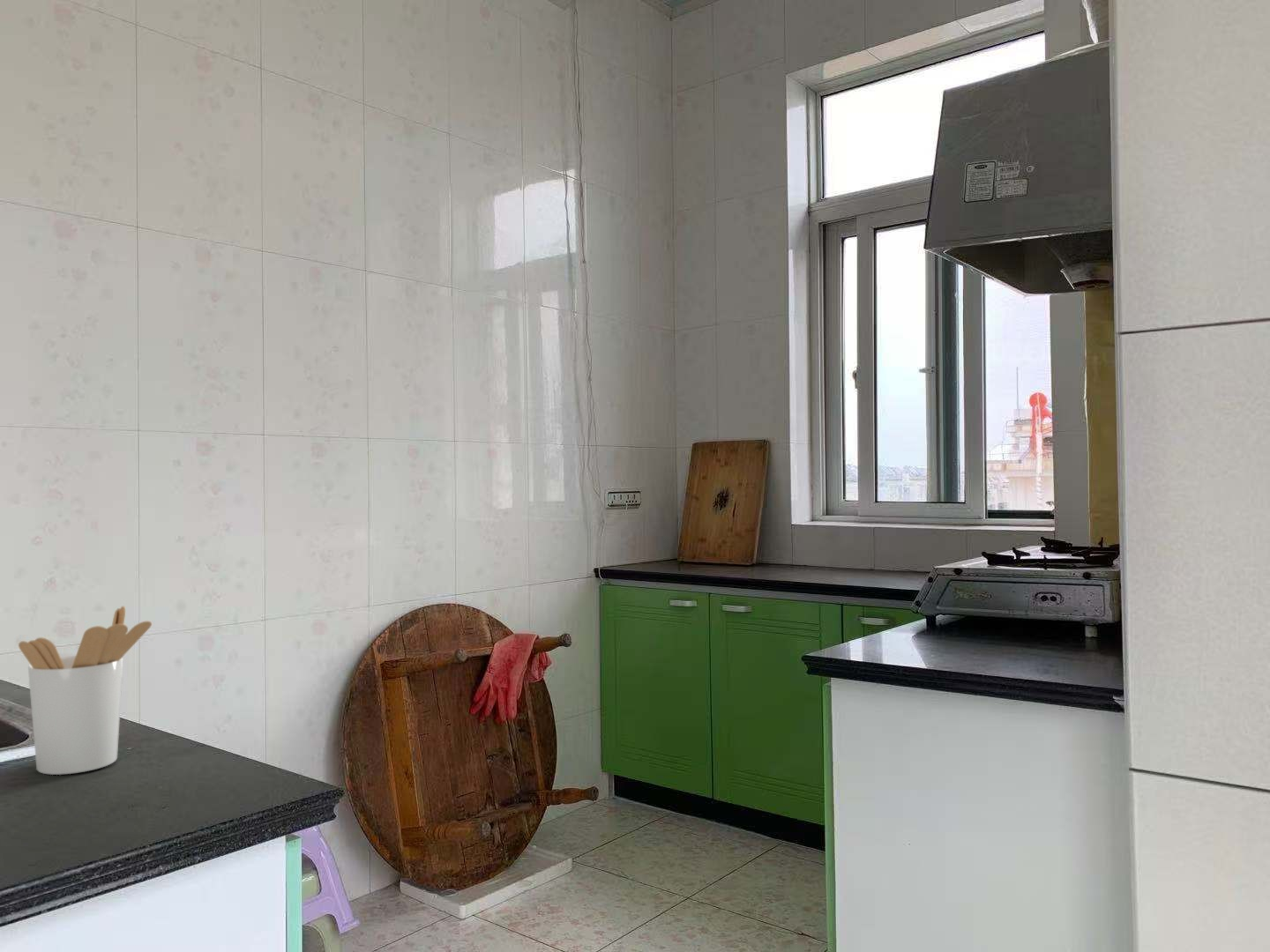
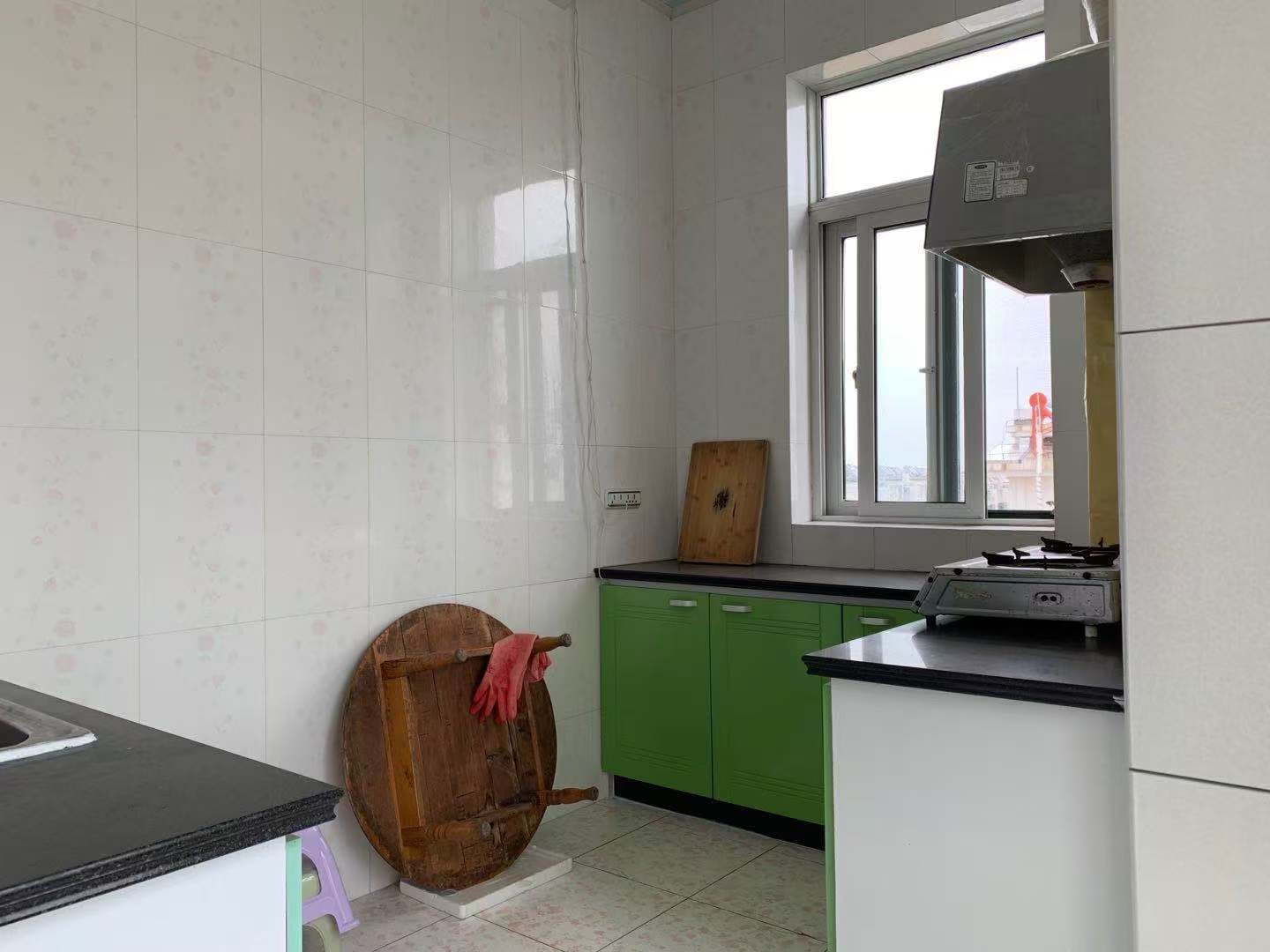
- utensil holder [18,606,153,776]
